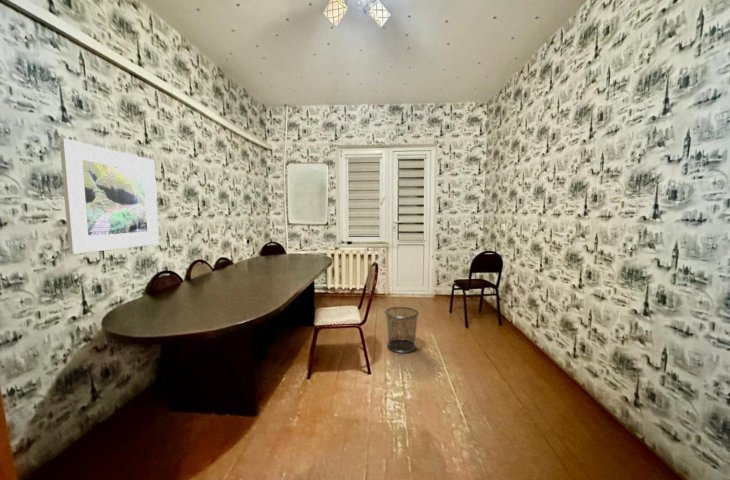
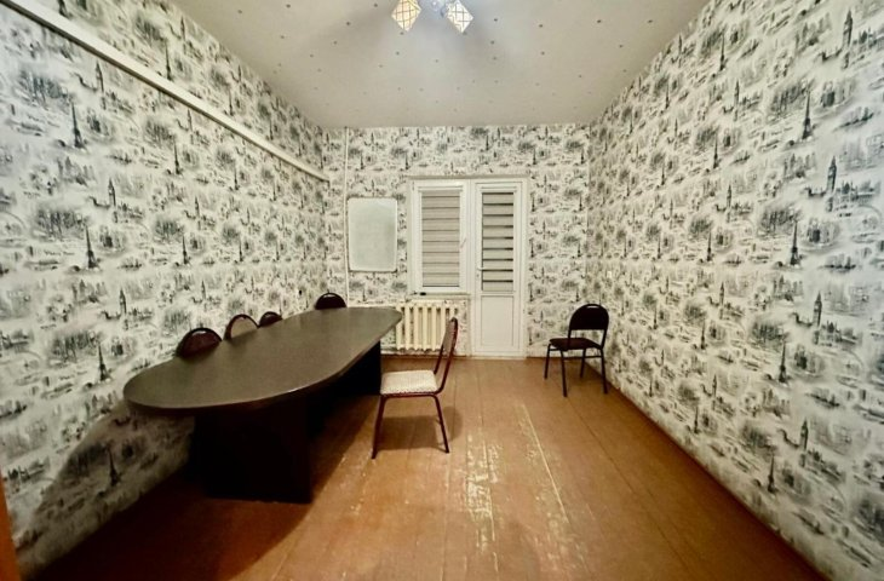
- waste bin [384,306,420,354]
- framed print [59,137,160,255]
